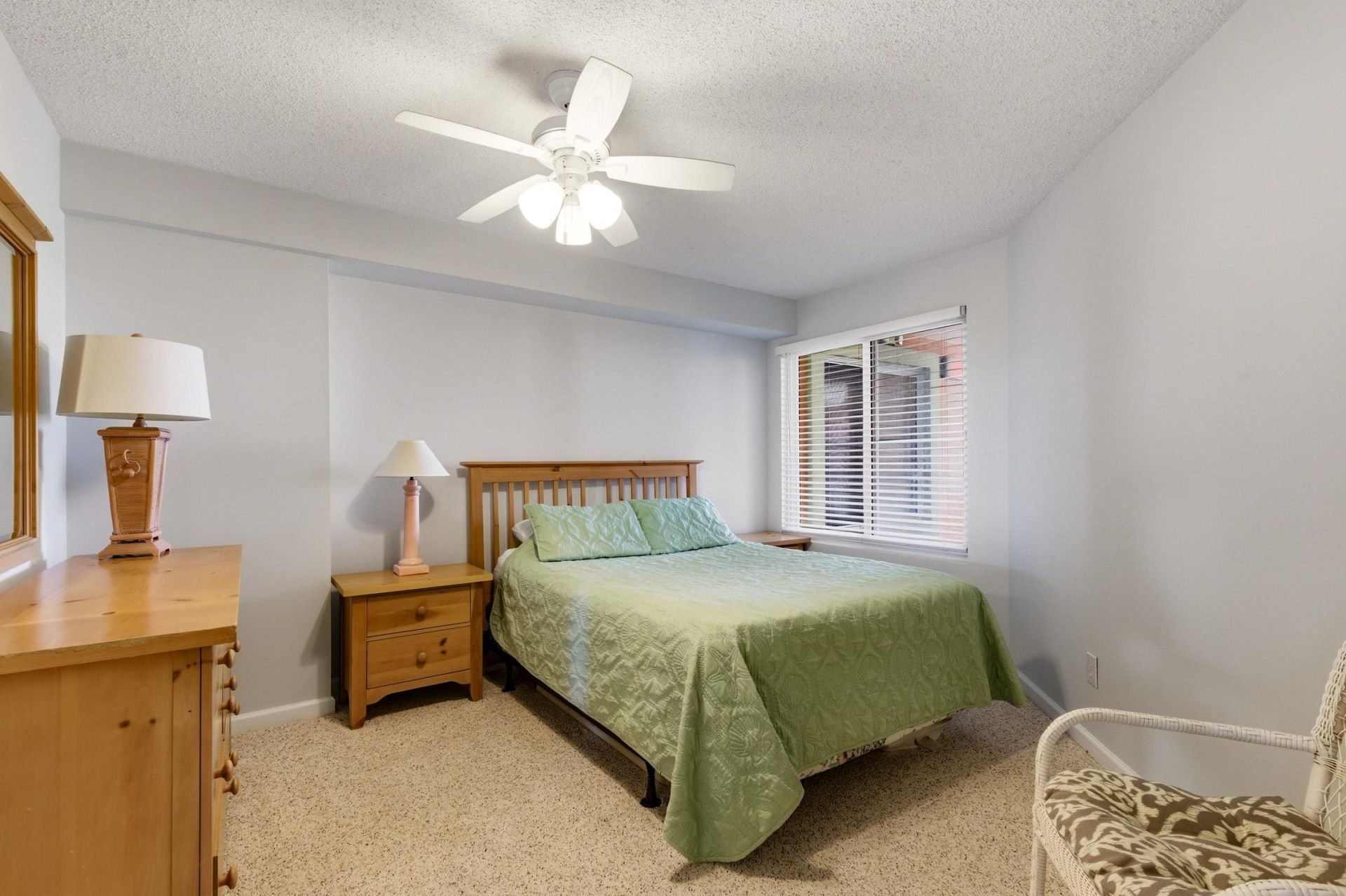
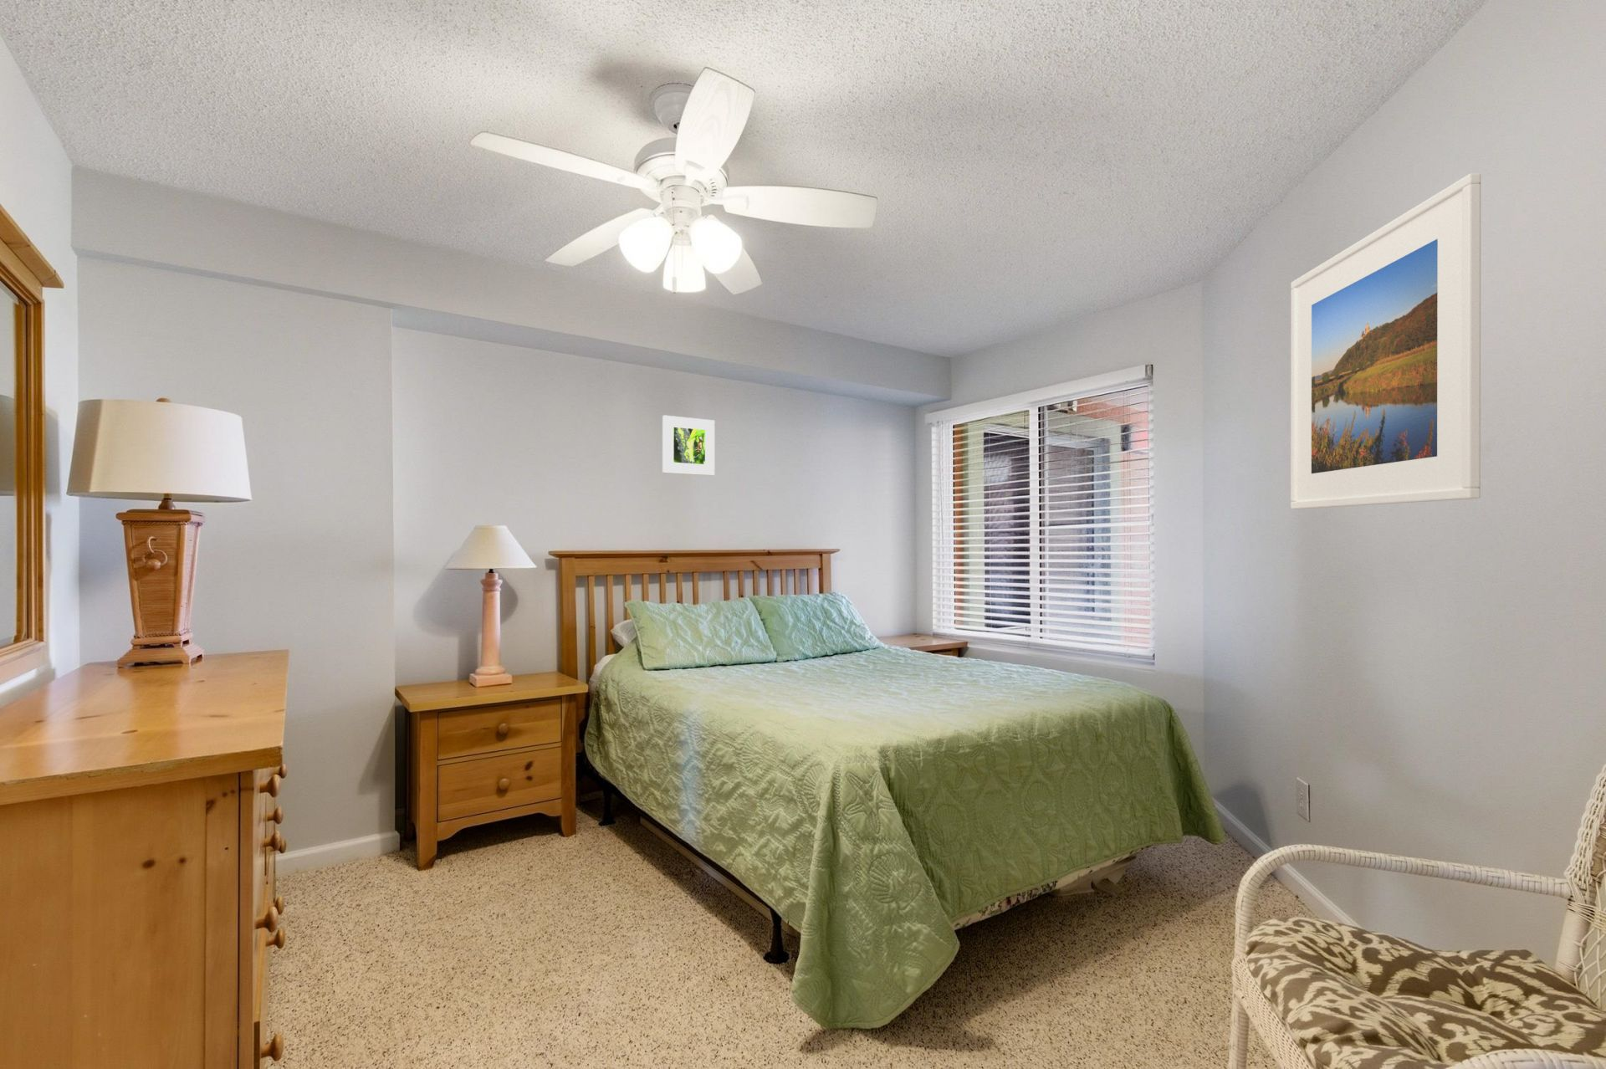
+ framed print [662,415,715,476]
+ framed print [1290,172,1482,511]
